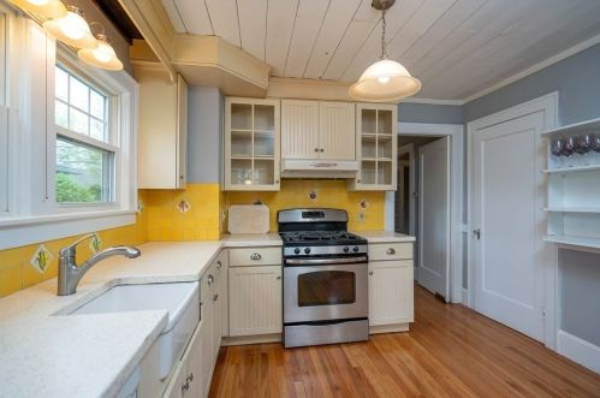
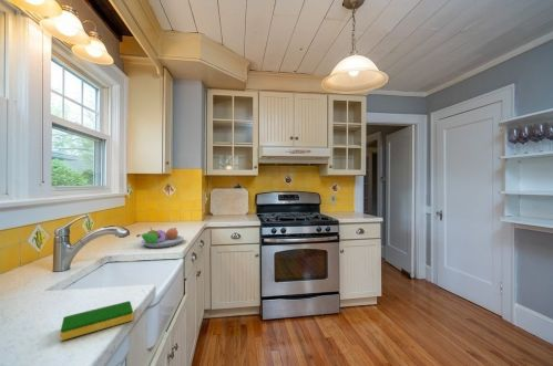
+ fruit bowl [135,227,185,249]
+ dish sponge [60,300,134,342]
